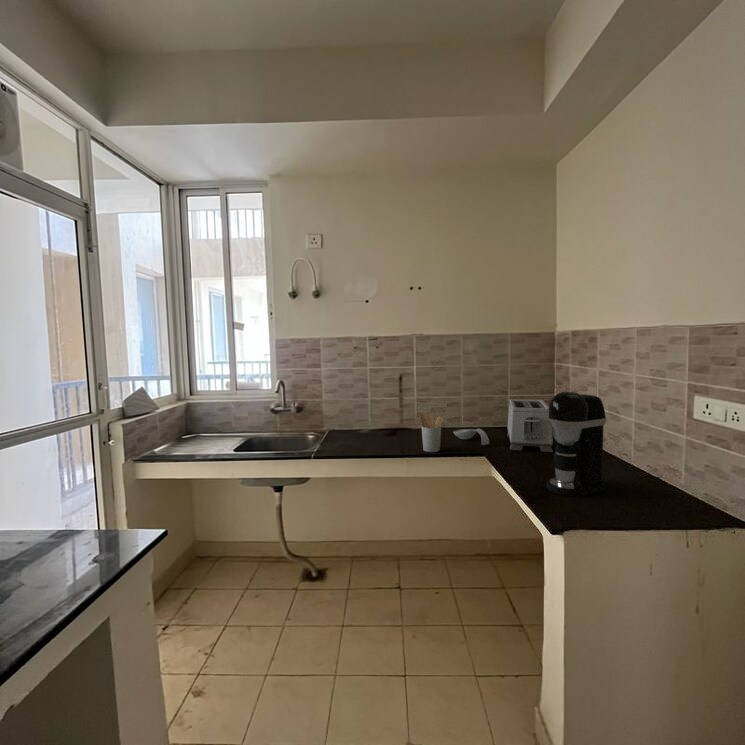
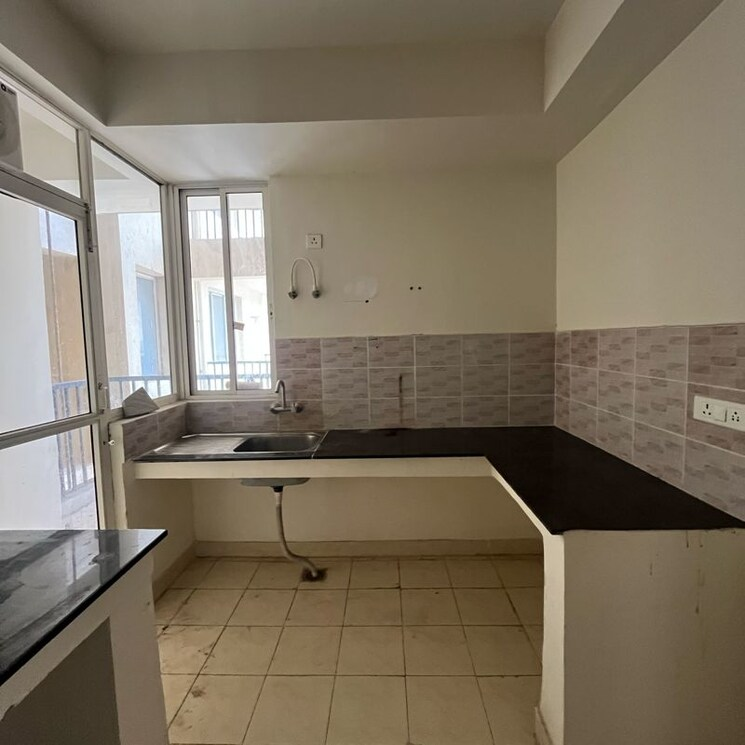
- spoon rest [453,428,490,446]
- toaster [506,398,554,453]
- utensil holder [417,412,444,453]
- coffee maker [545,391,607,498]
